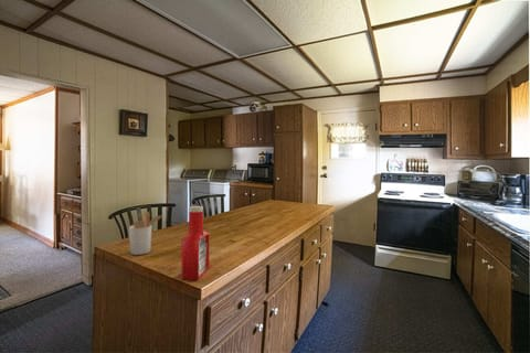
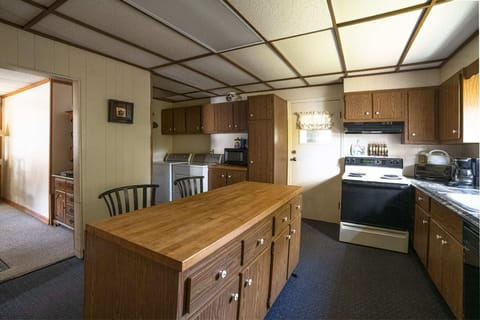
- utensil holder [128,211,165,256]
- soap bottle [180,205,210,281]
